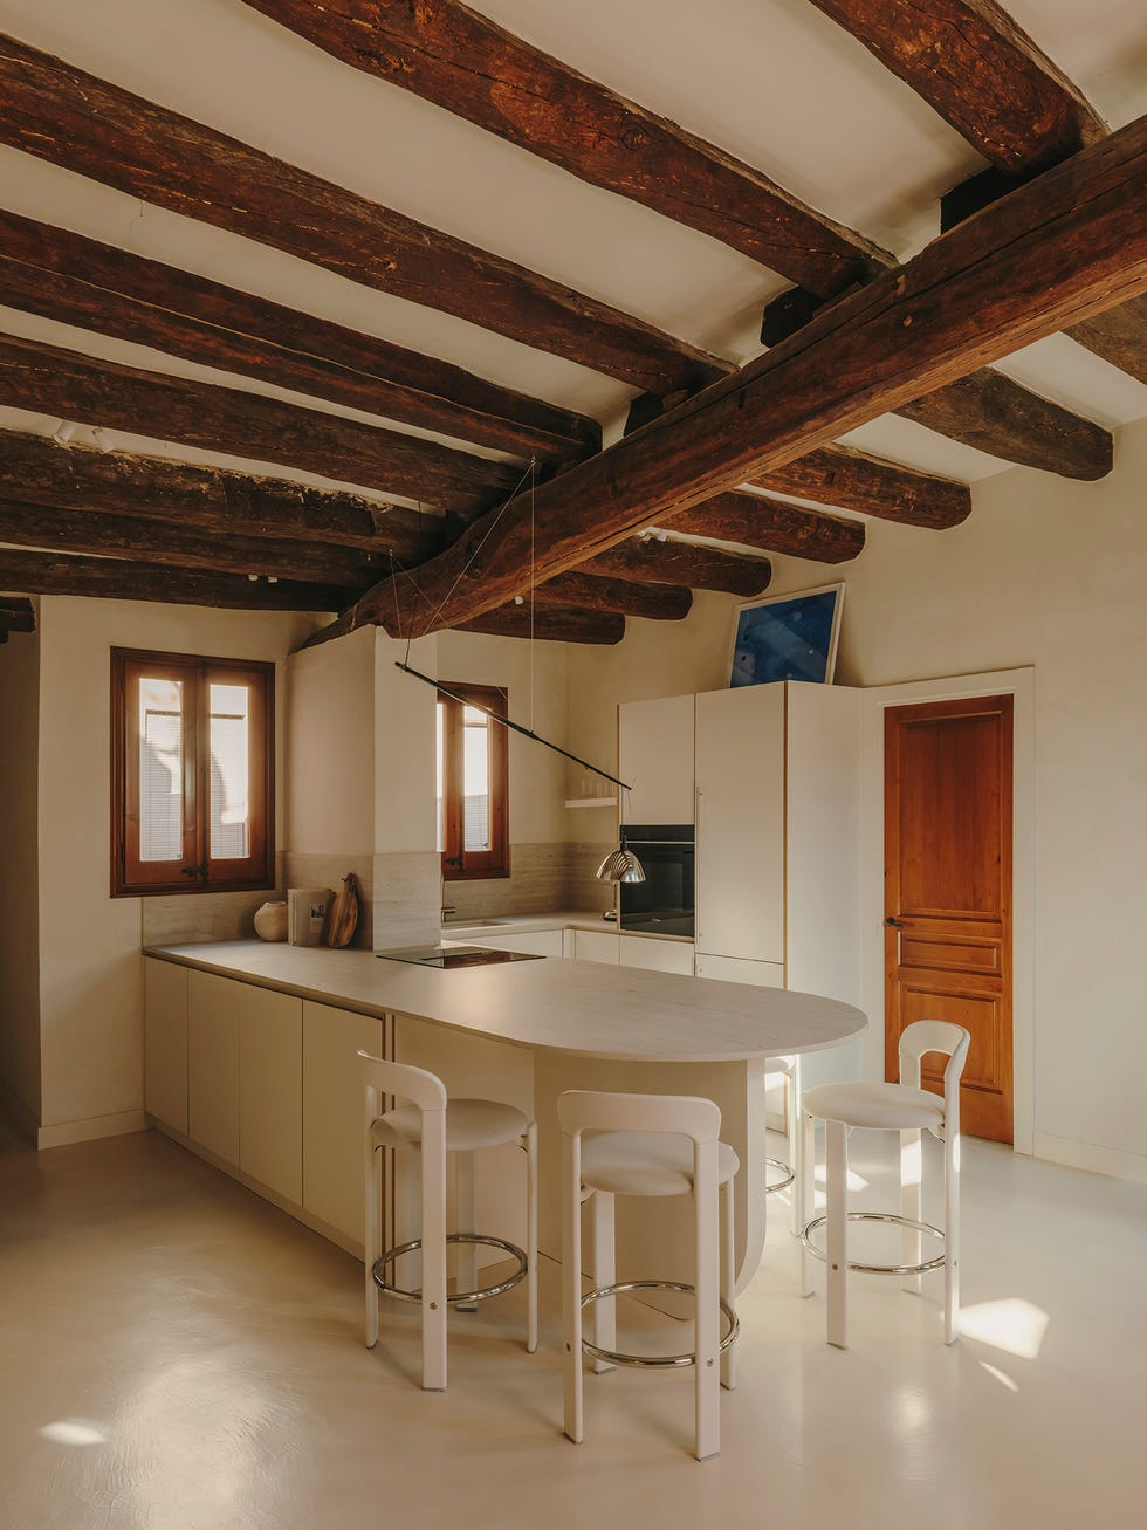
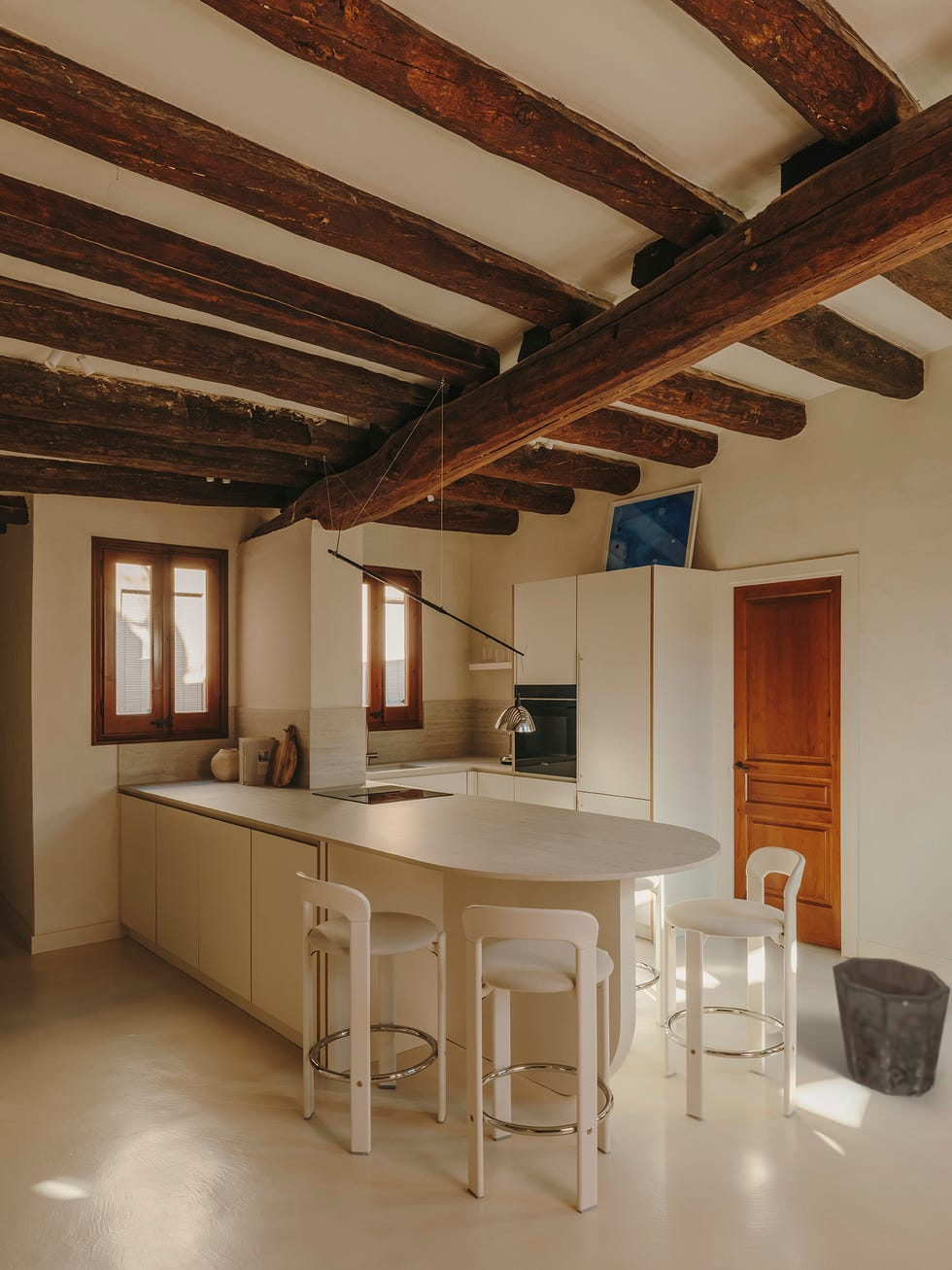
+ waste bin [832,956,951,1098]
